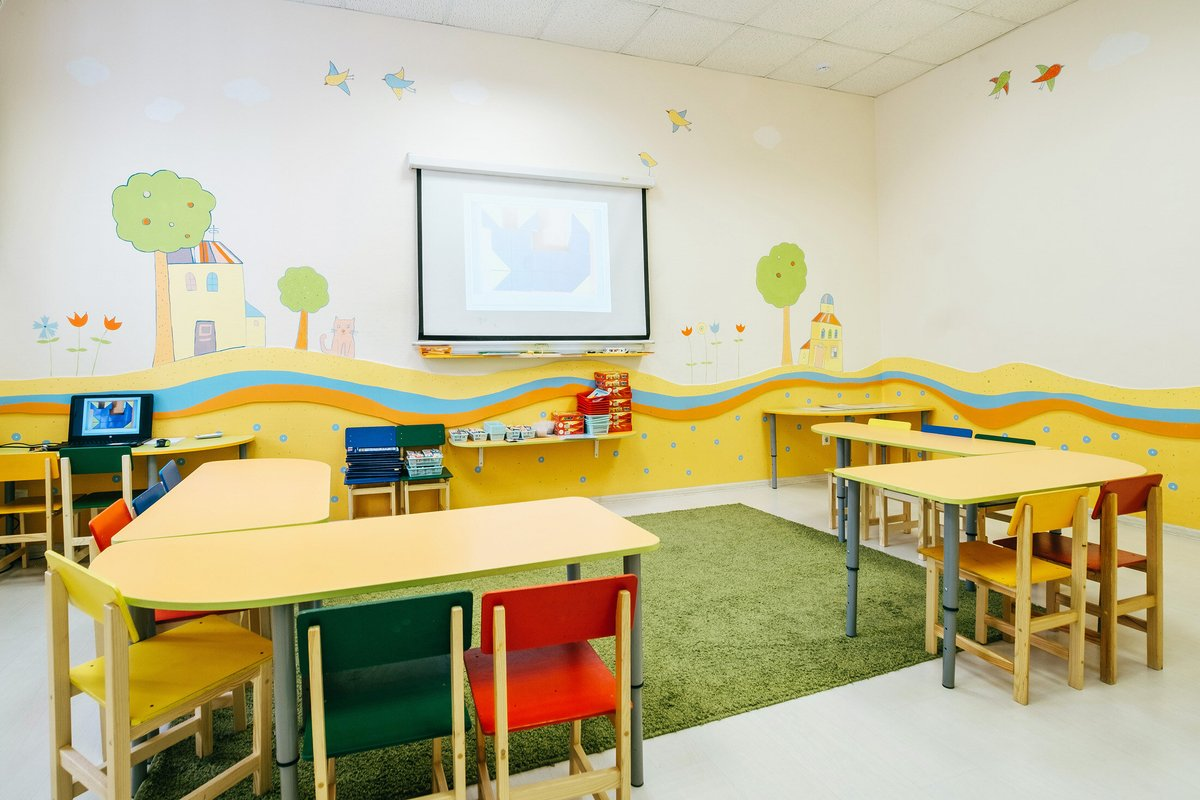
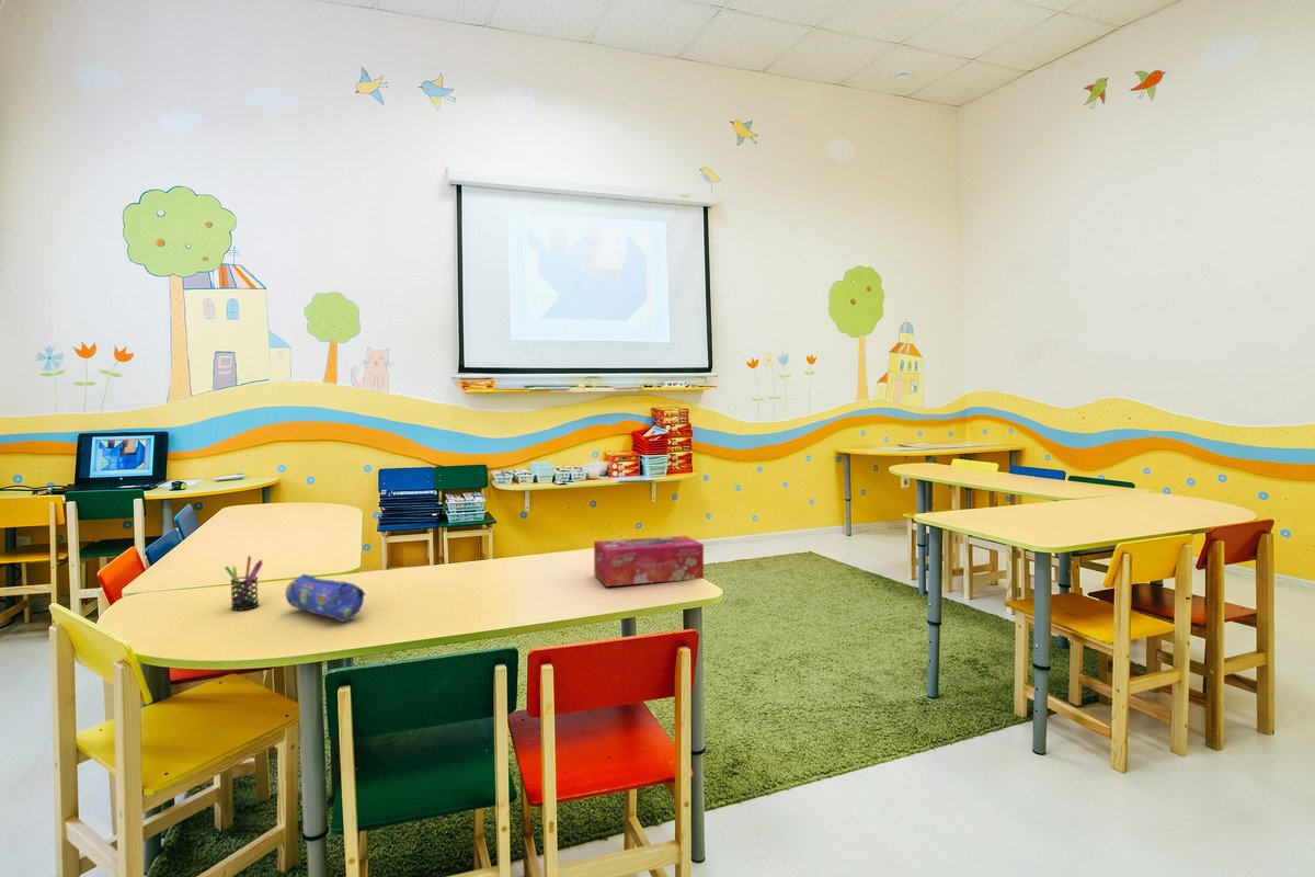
+ pencil case [285,573,367,623]
+ pen holder [224,555,263,611]
+ tissue box [593,535,705,588]
